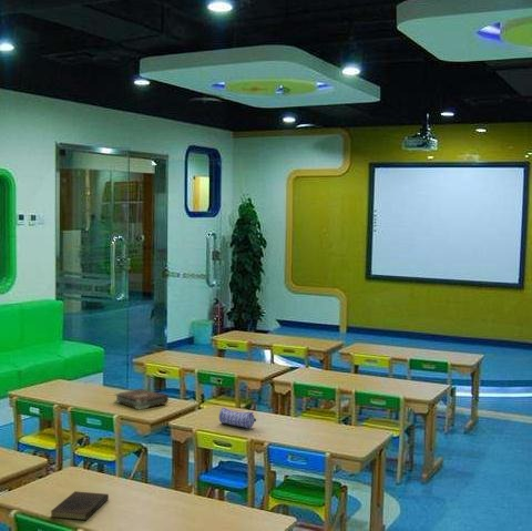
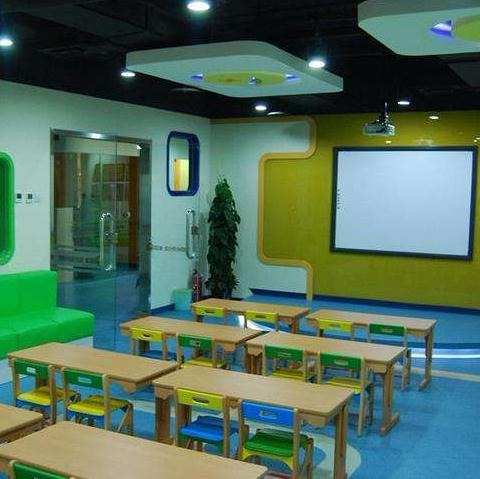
- pencil case [218,407,257,429]
- book [113,387,170,411]
- book [50,490,110,521]
